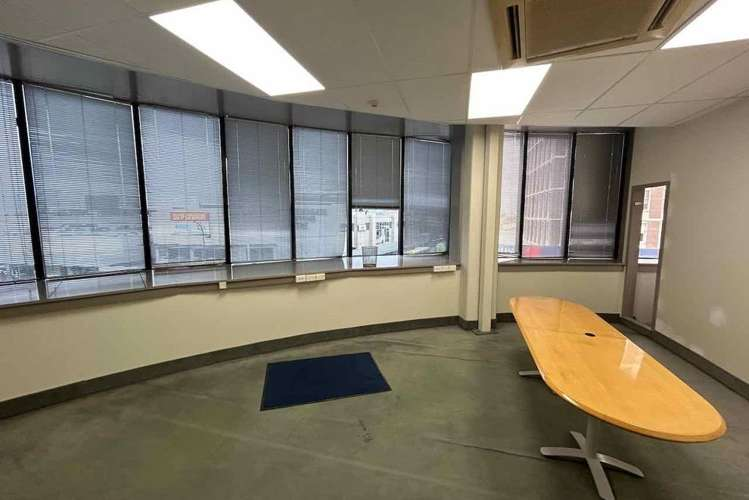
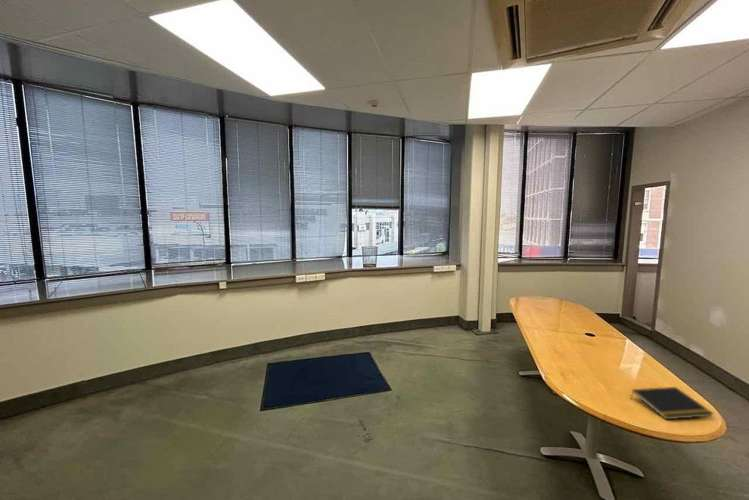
+ notepad [630,386,715,420]
